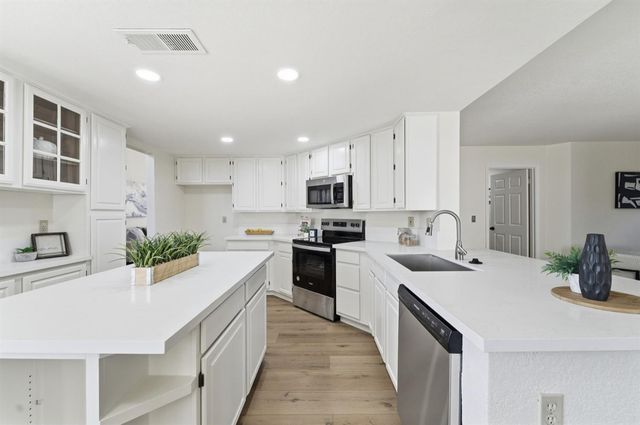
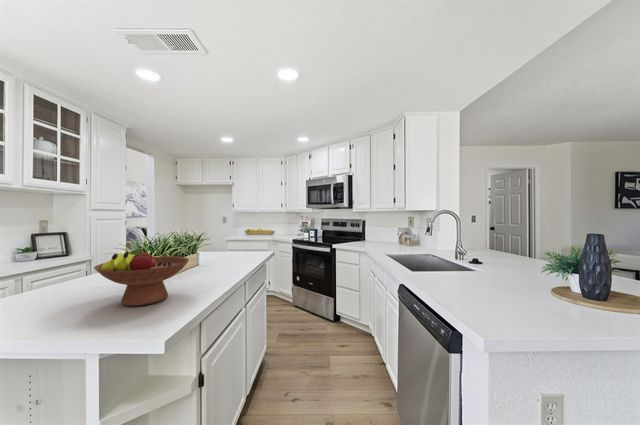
+ fruit bowl [93,249,190,307]
